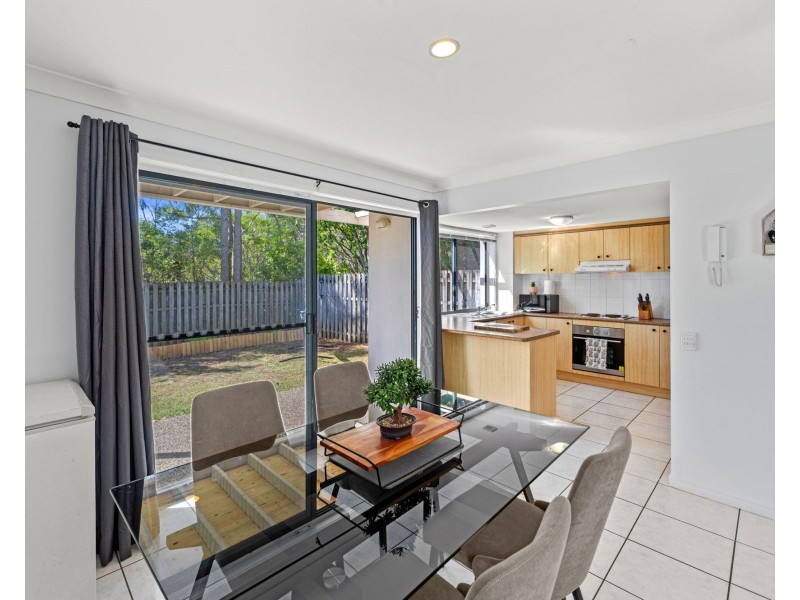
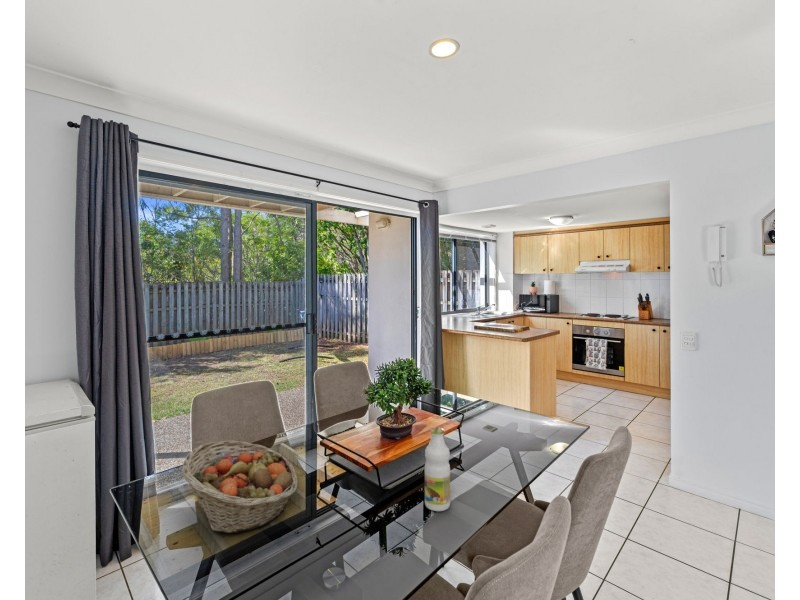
+ bottle [424,426,451,512]
+ fruit basket [181,440,299,534]
